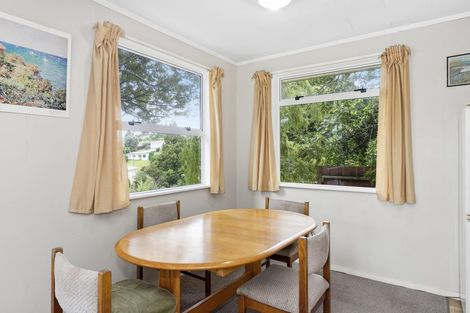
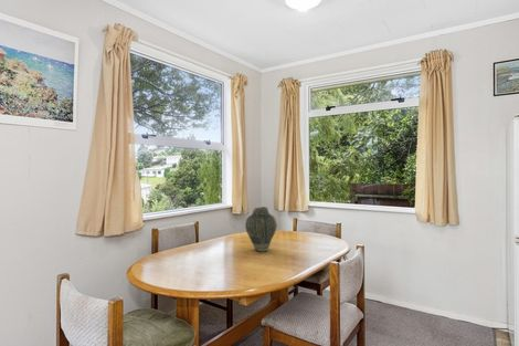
+ vase [244,206,278,252]
